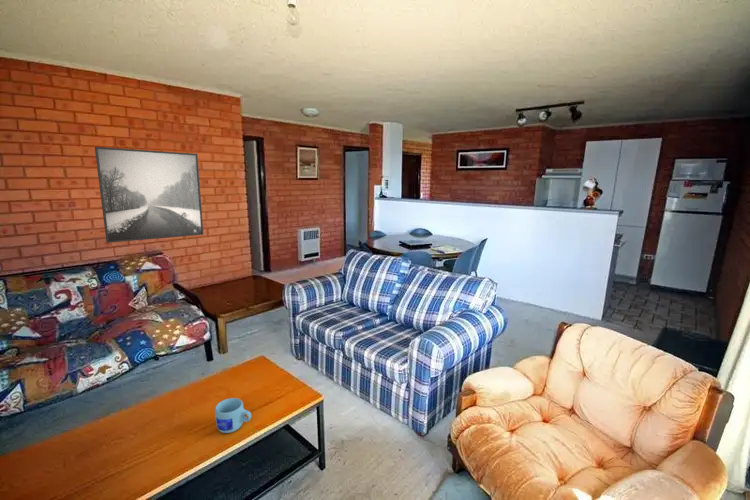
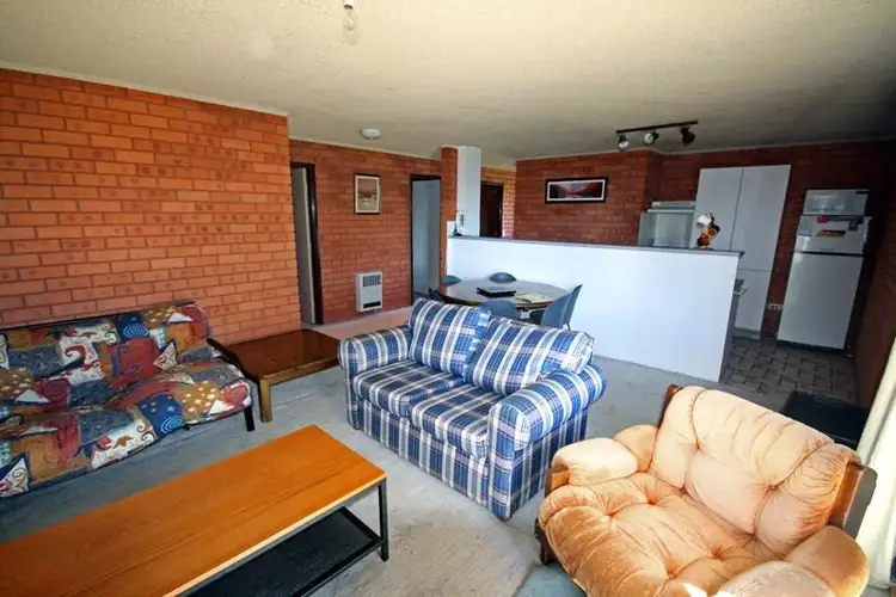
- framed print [94,146,204,244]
- mug [214,397,252,434]
